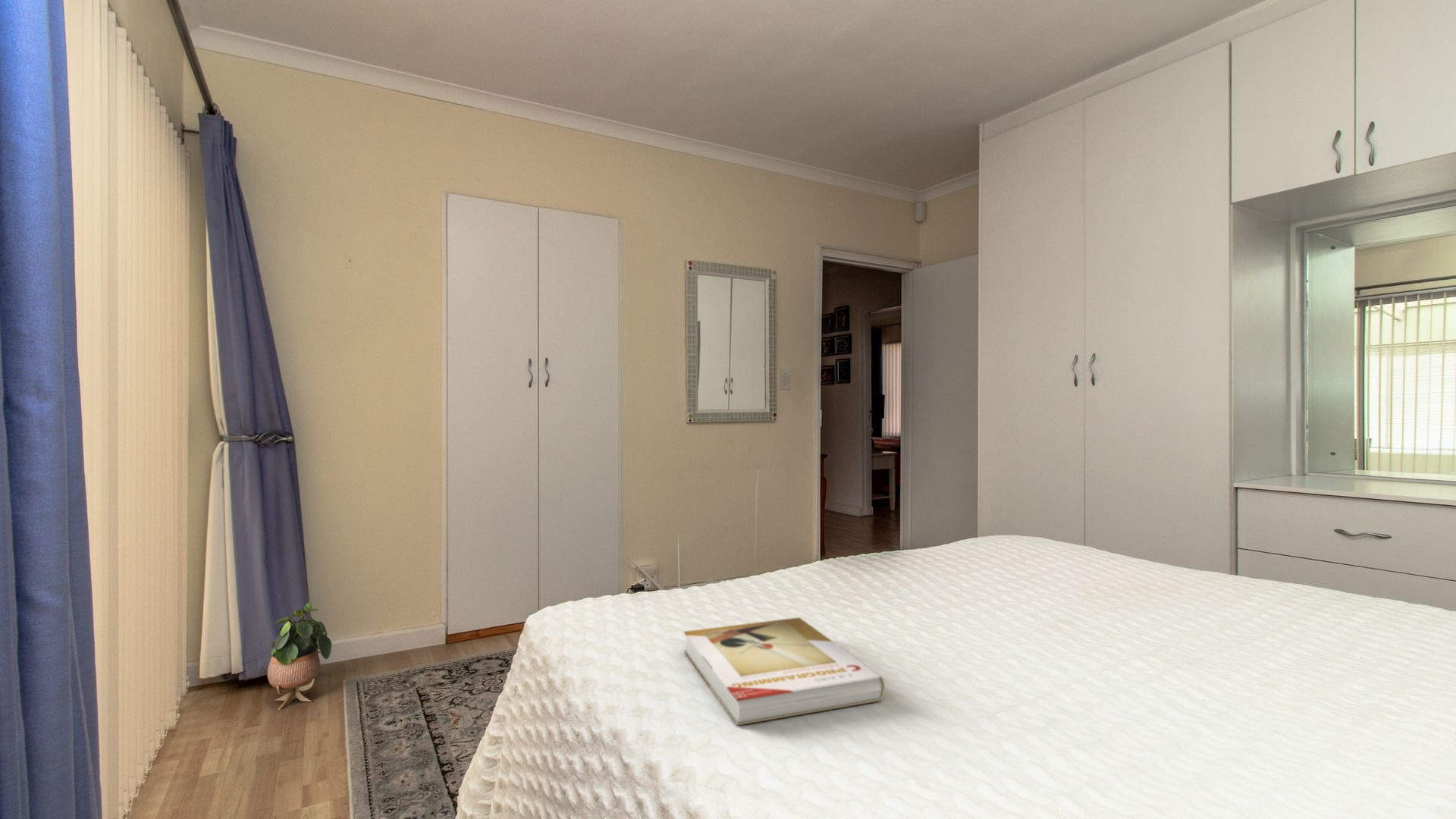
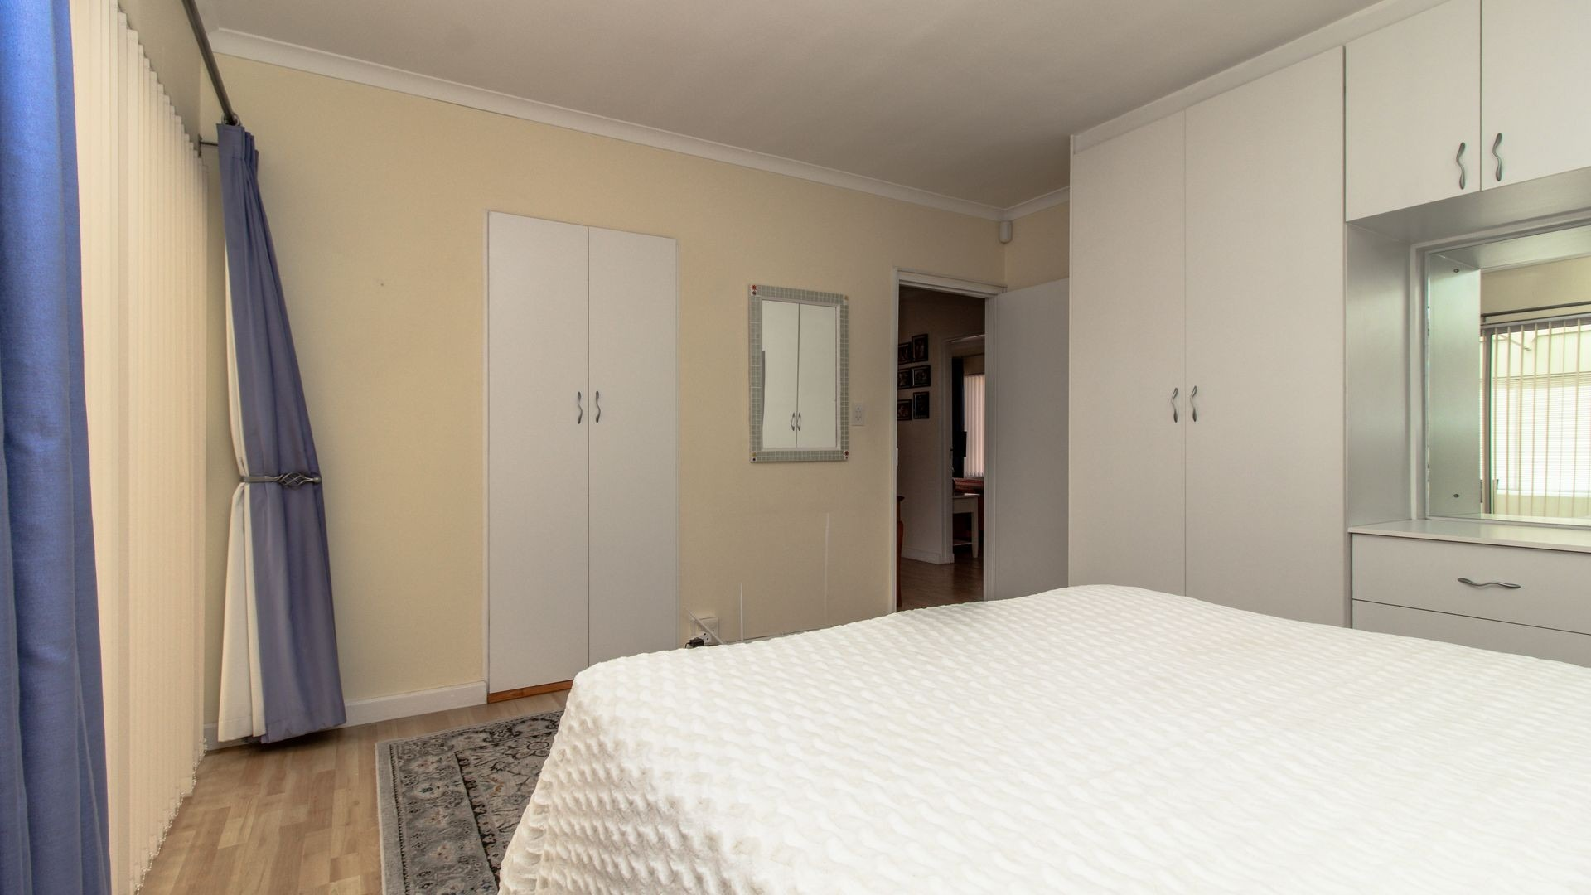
- potted plant [266,601,333,711]
- book [683,617,886,726]
